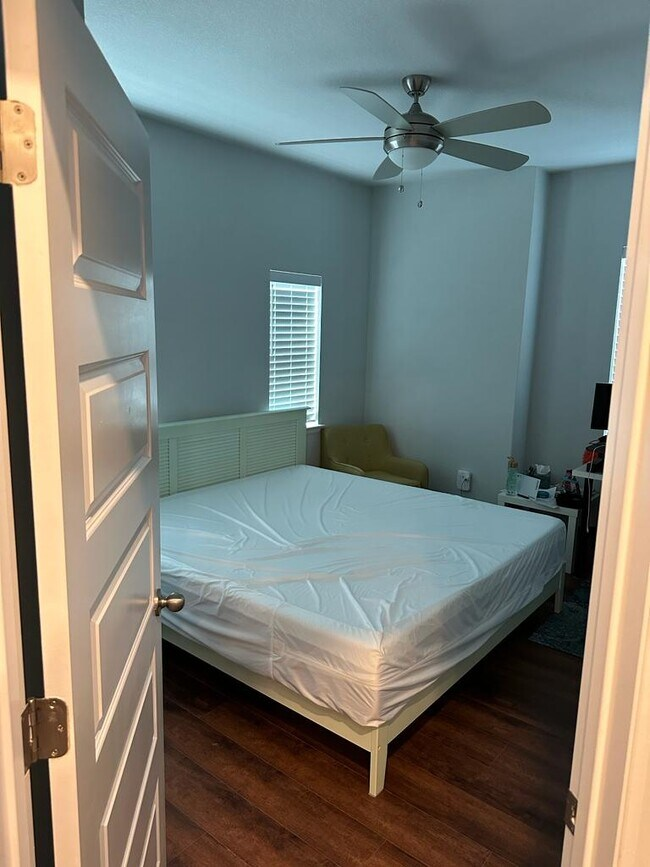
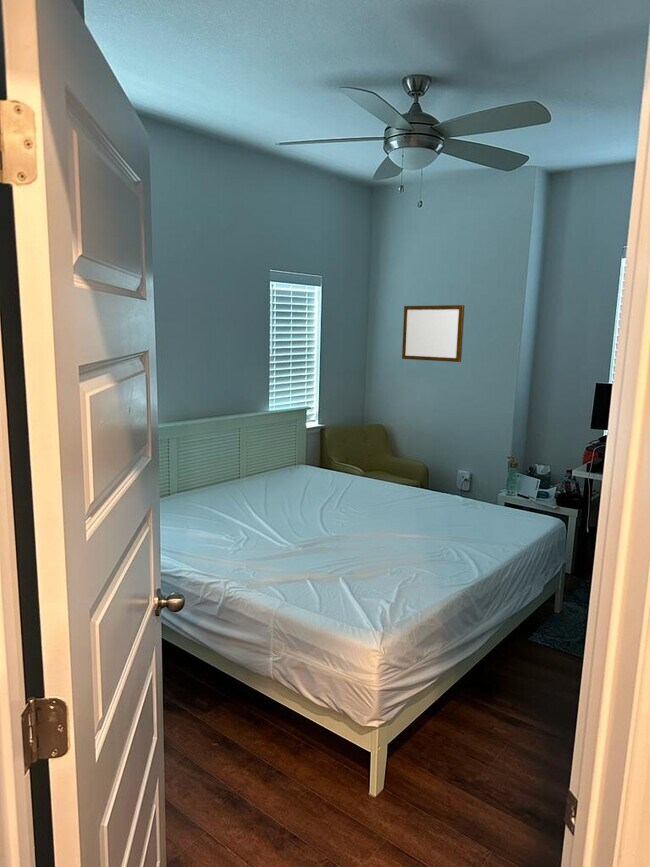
+ writing board [401,304,465,363]
